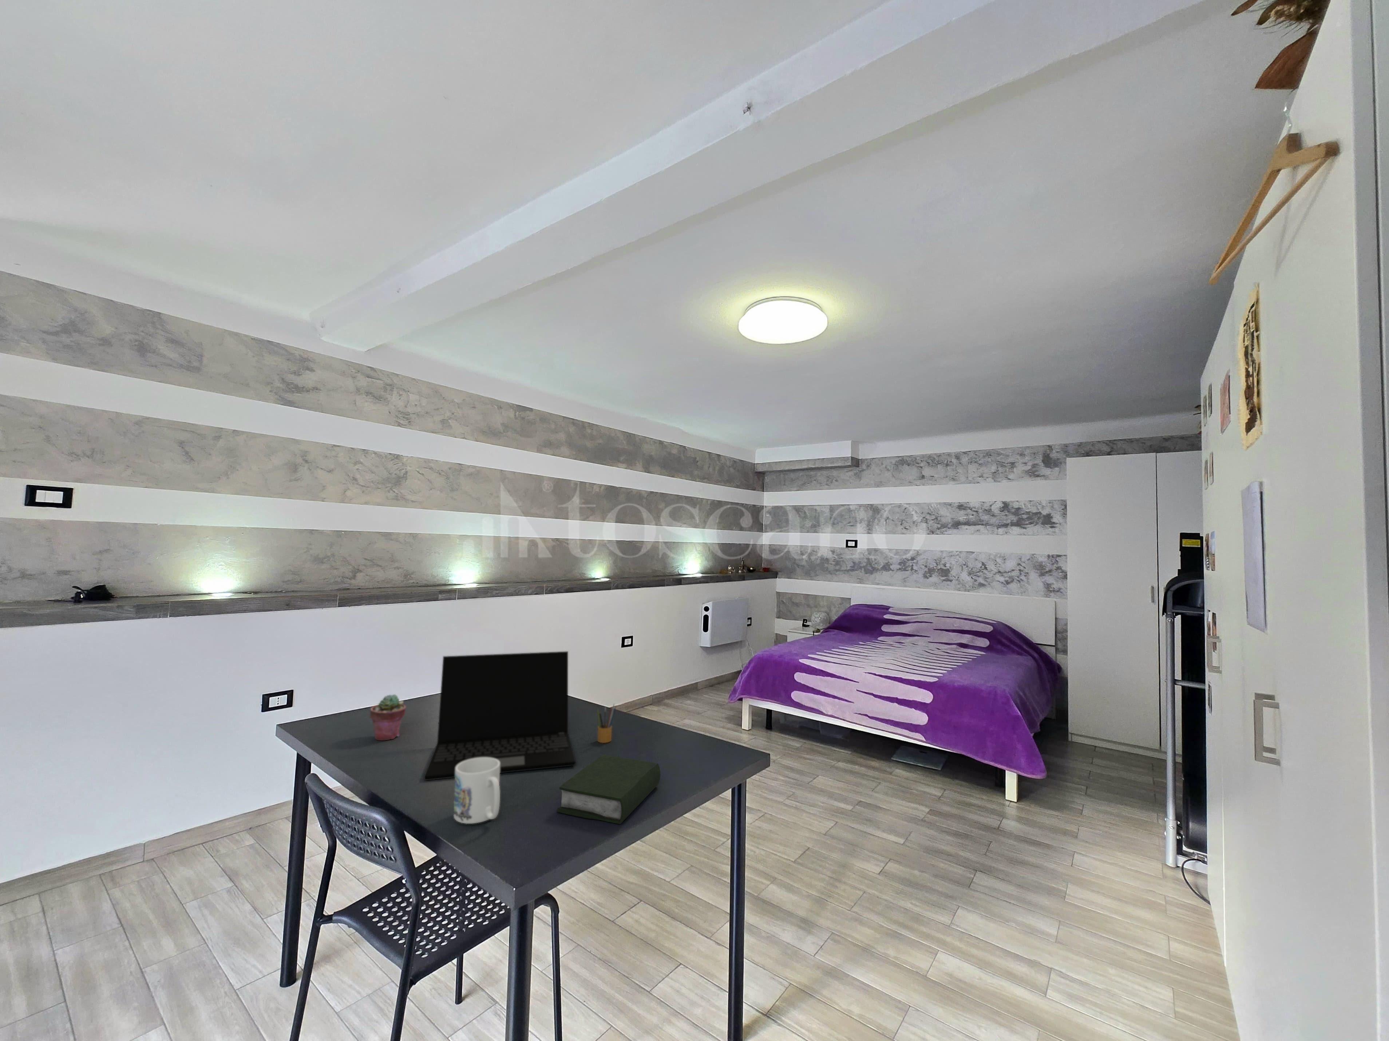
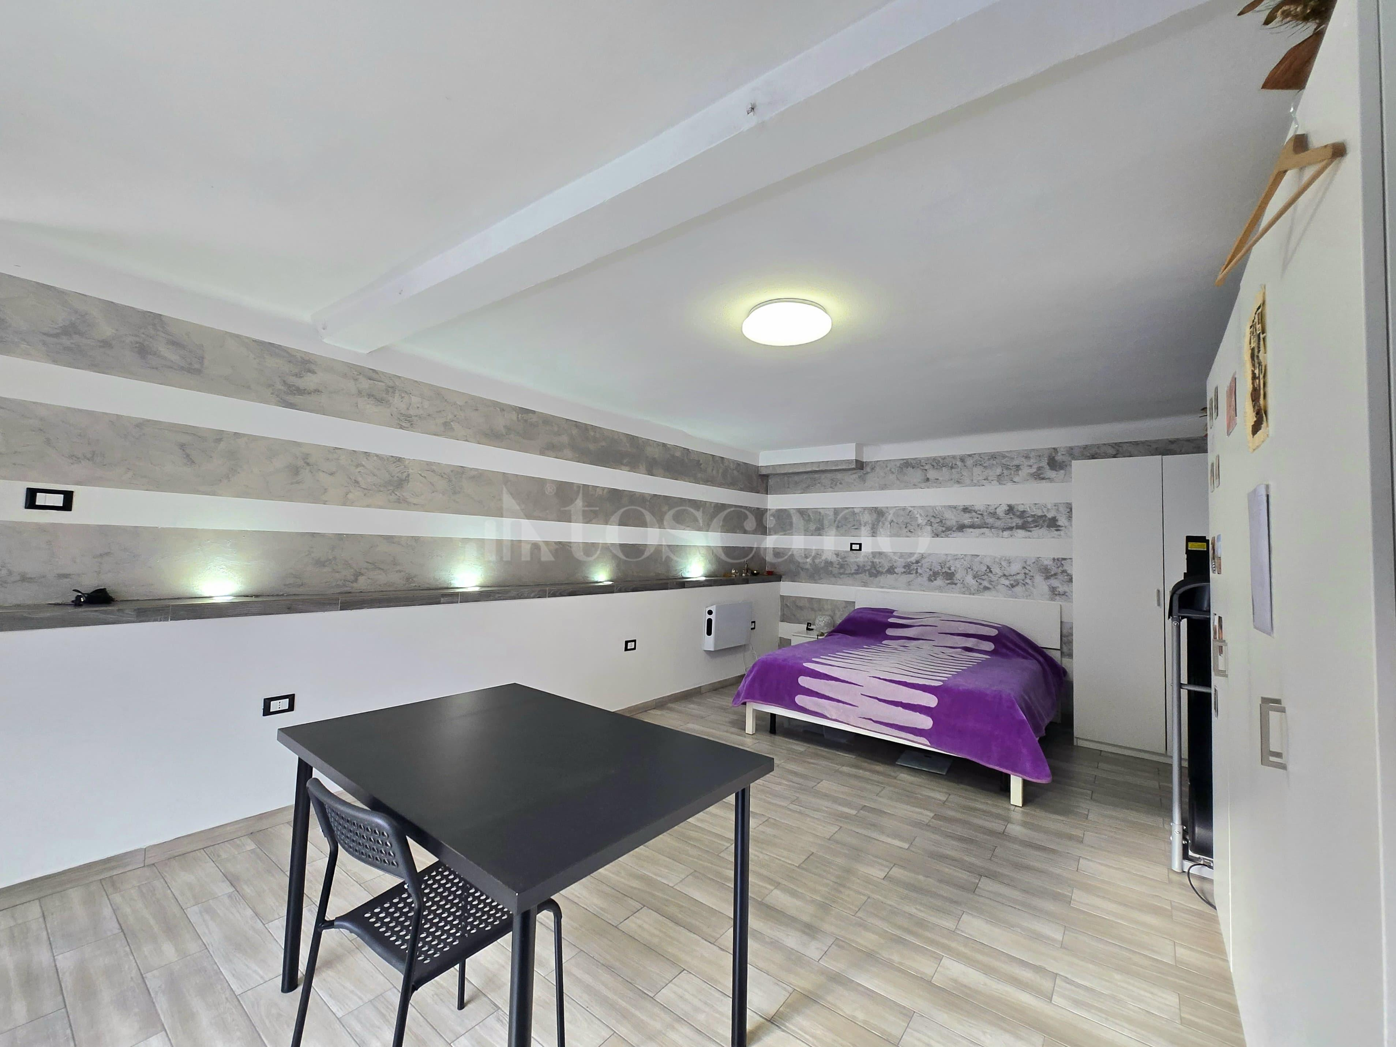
- potted succulent [370,694,406,741]
- book [557,755,661,824]
- laptop [423,651,576,781]
- pencil box [596,703,616,744]
- mug [453,758,501,824]
